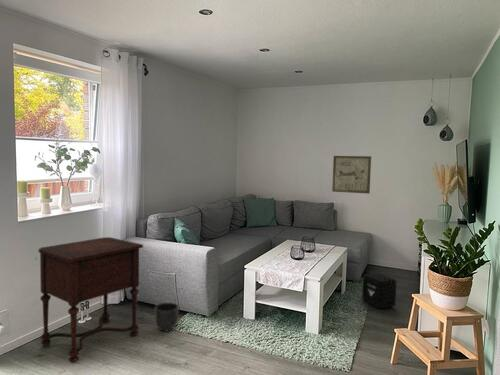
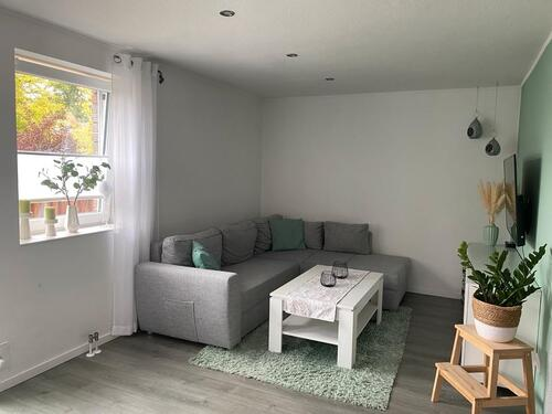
- wall art [331,155,372,195]
- planter [154,302,180,333]
- side table [38,236,144,364]
- air purifier [361,272,397,310]
